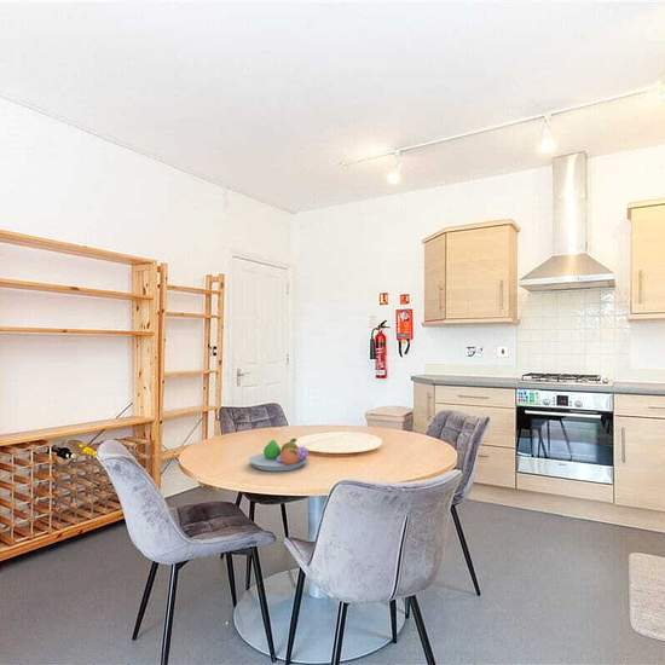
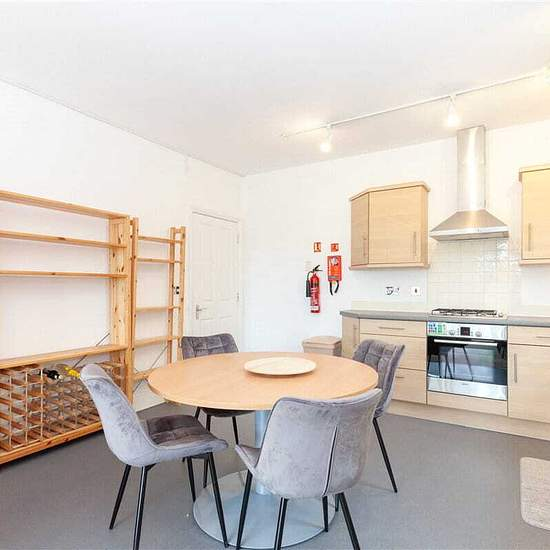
- fruit bowl [248,438,310,473]
